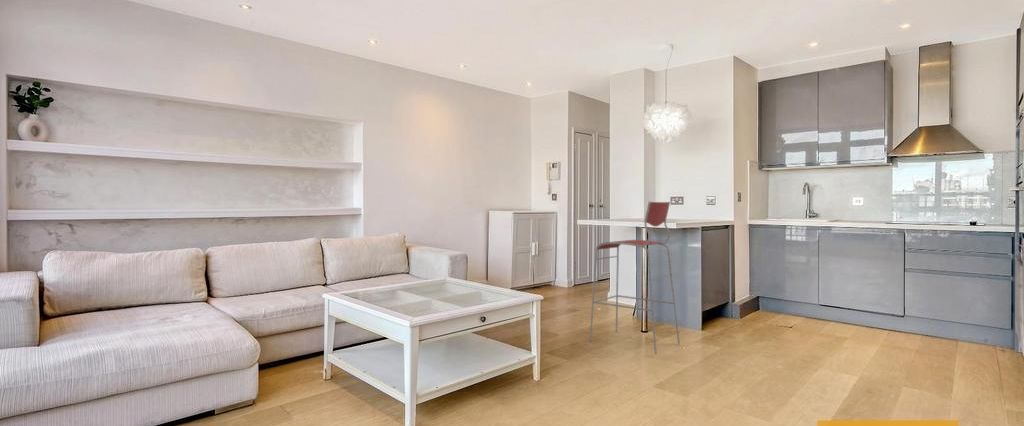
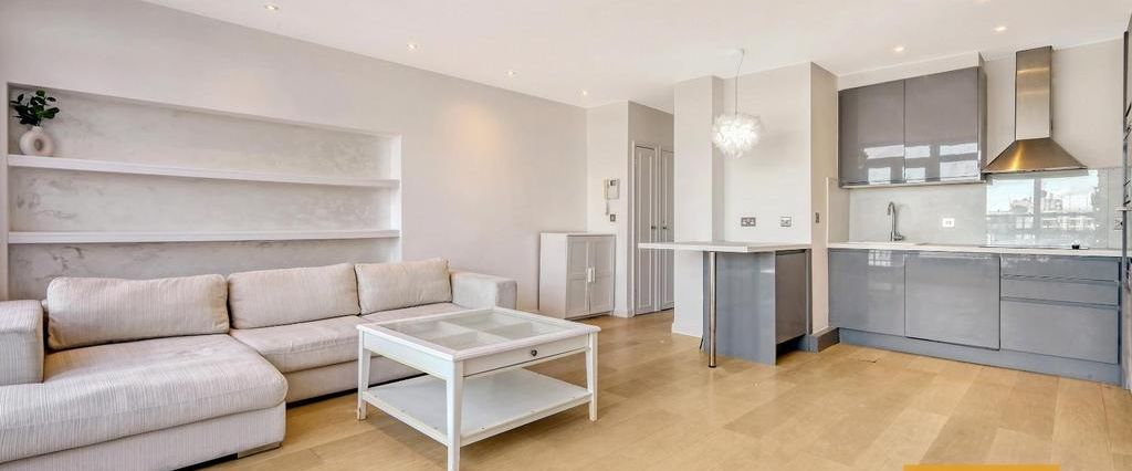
- bar stool [589,200,681,356]
